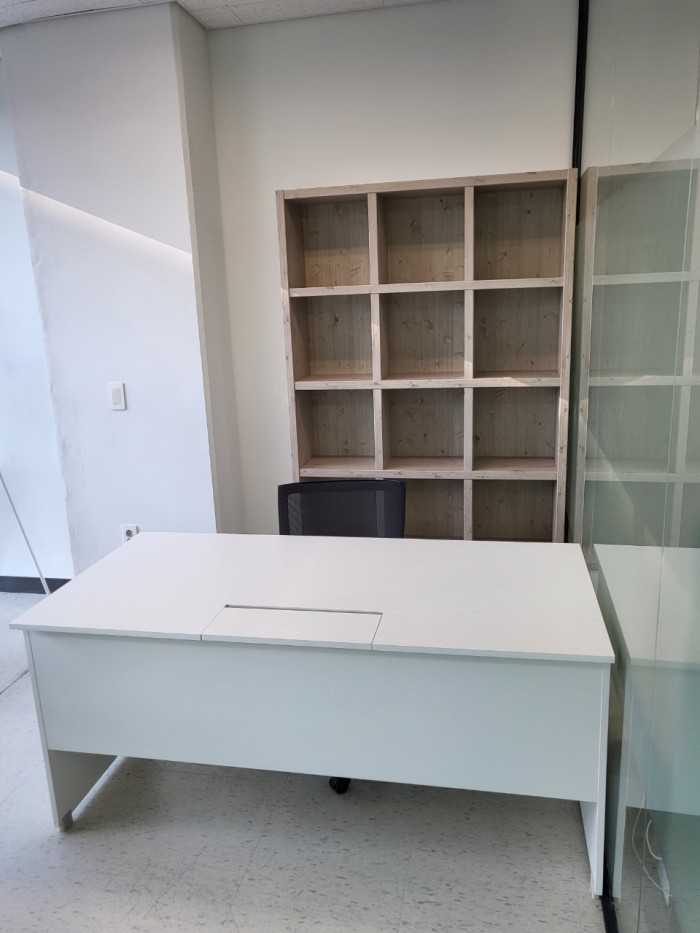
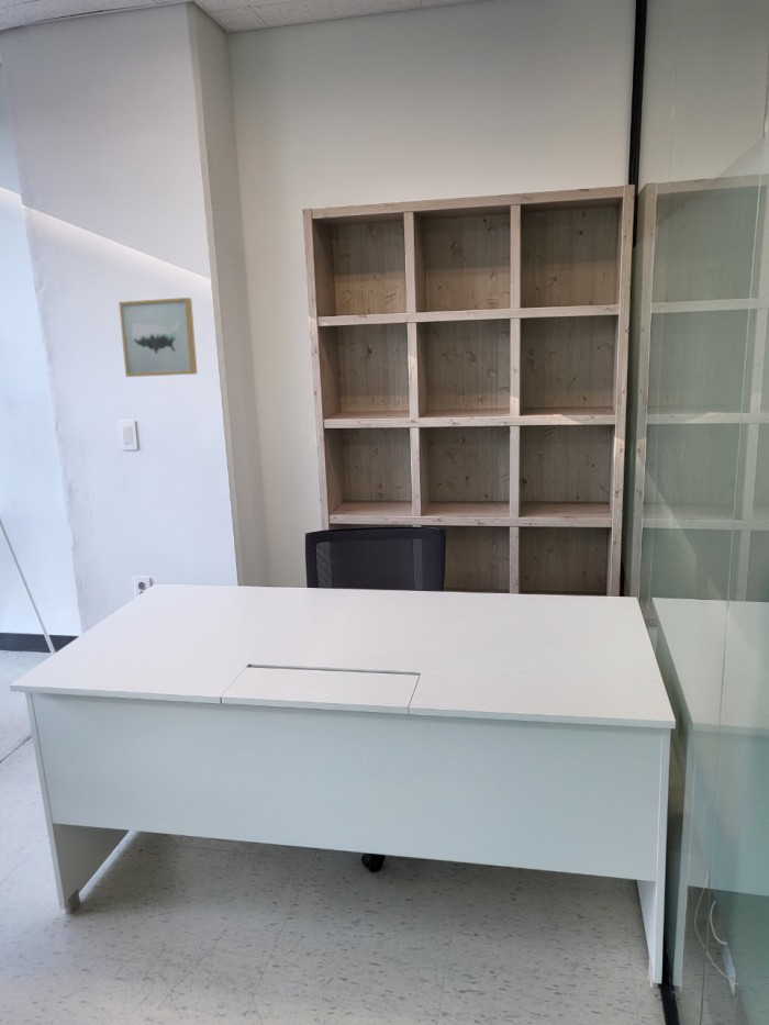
+ wall art [118,297,199,378]
